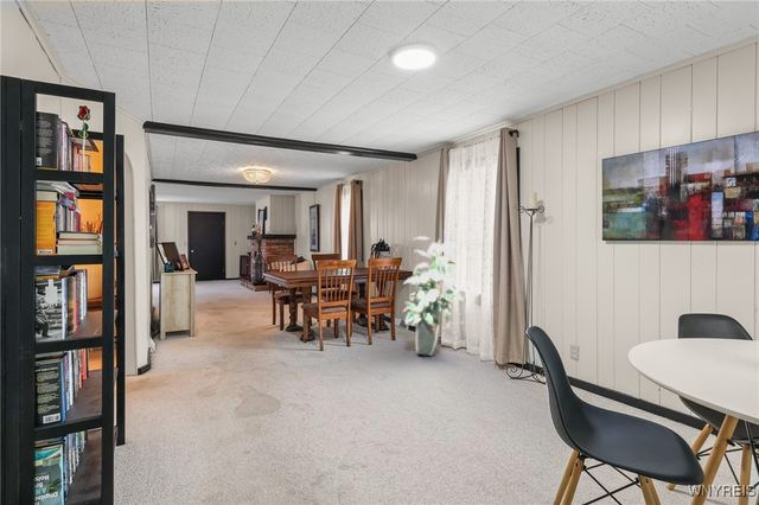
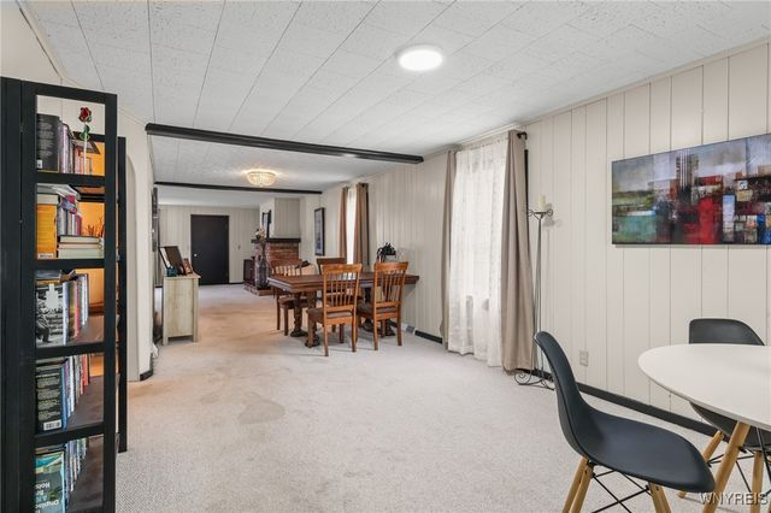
- indoor plant [402,235,465,357]
